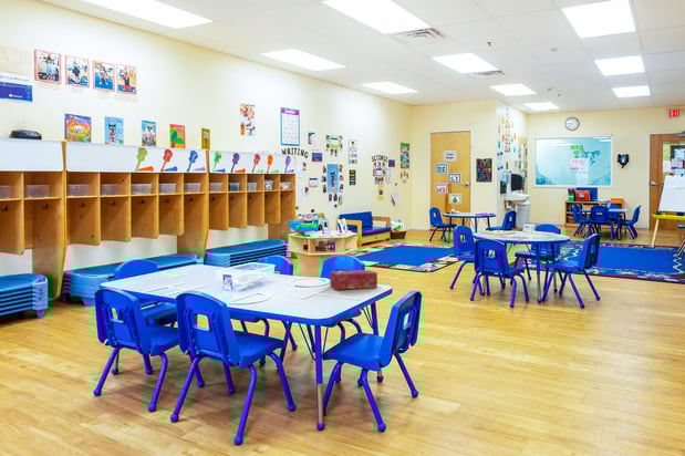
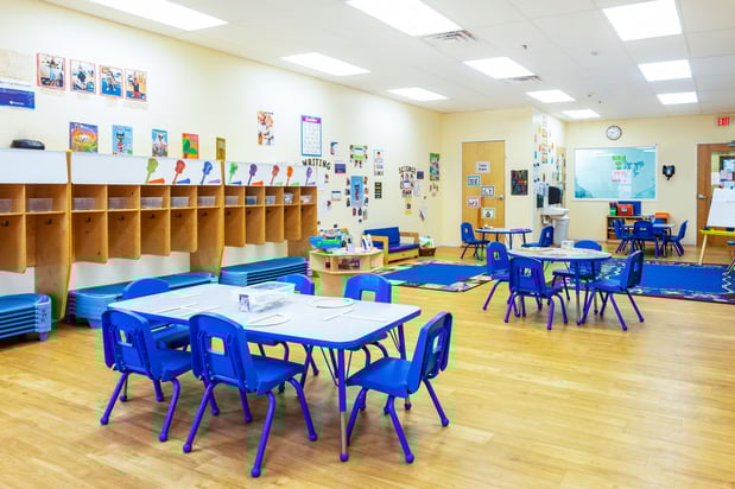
- tissue box [329,269,378,291]
